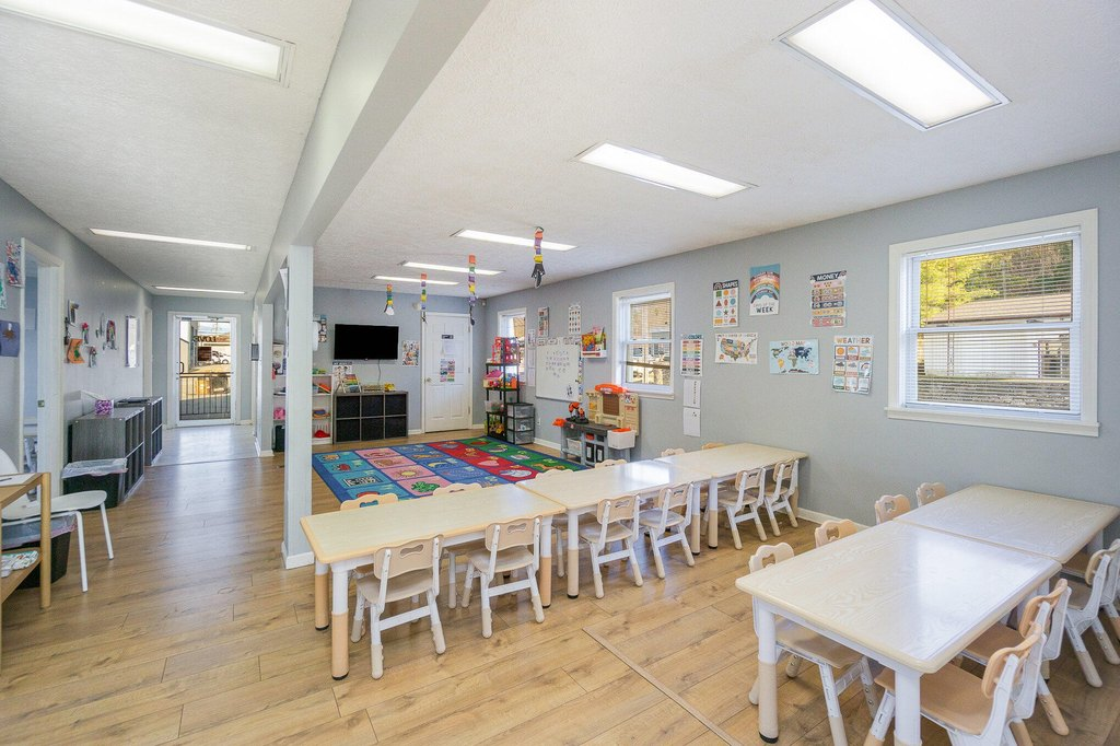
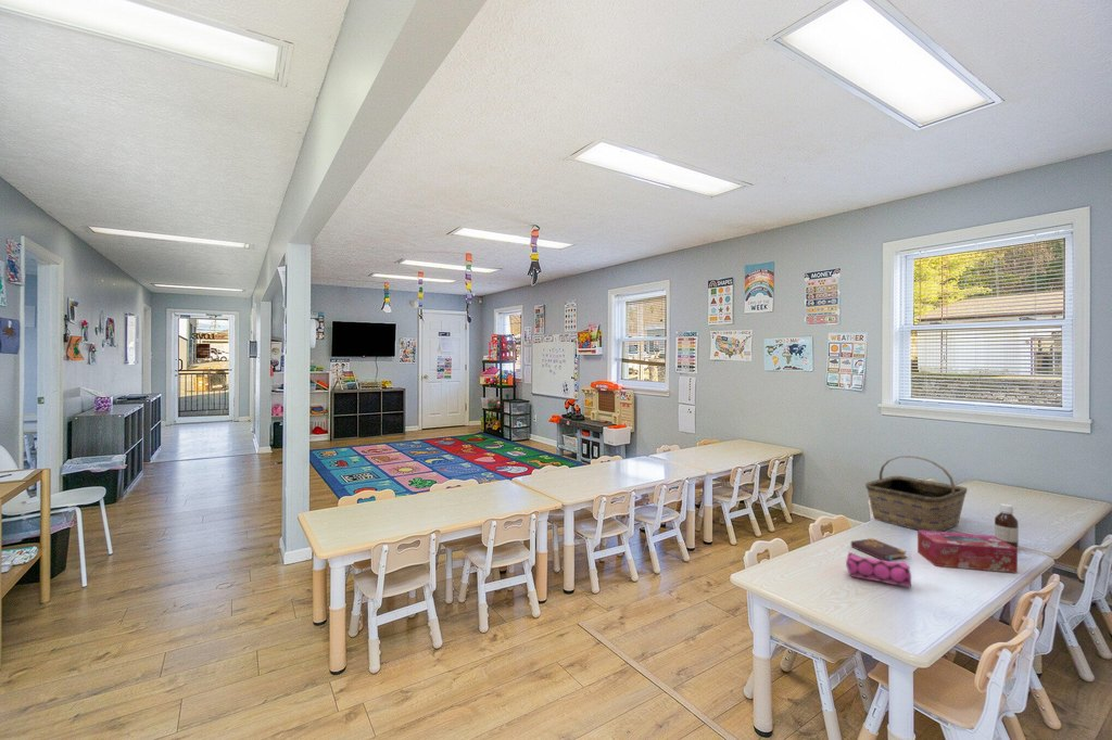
+ basket [864,455,969,533]
+ pencil case [845,550,912,588]
+ bottle [994,502,1020,549]
+ book [850,537,908,562]
+ tissue box [917,531,1019,574]
